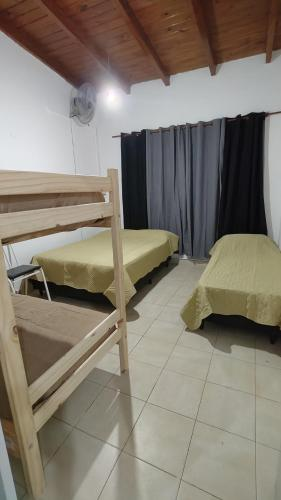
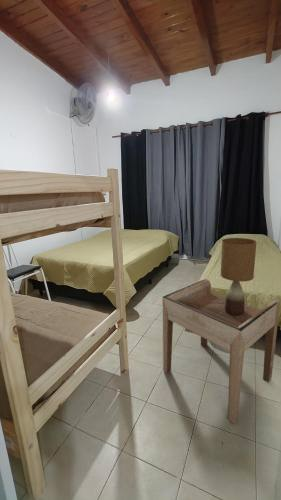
+ table lamp [220,237,258,315]
+ side table [162,278,281,425]
